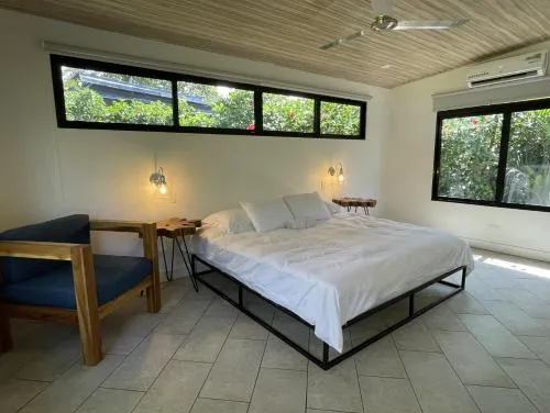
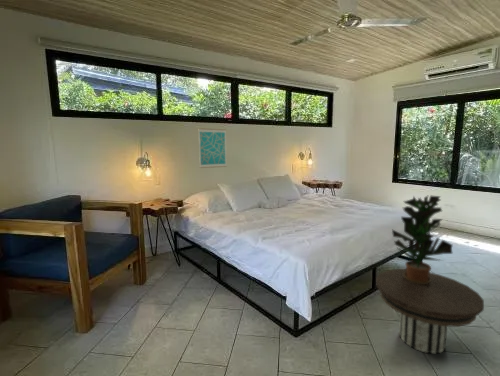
+ wall art [197,127,228,169]
+ potted plant [391,194,454,284]
+ side table [375,268,485,354]
